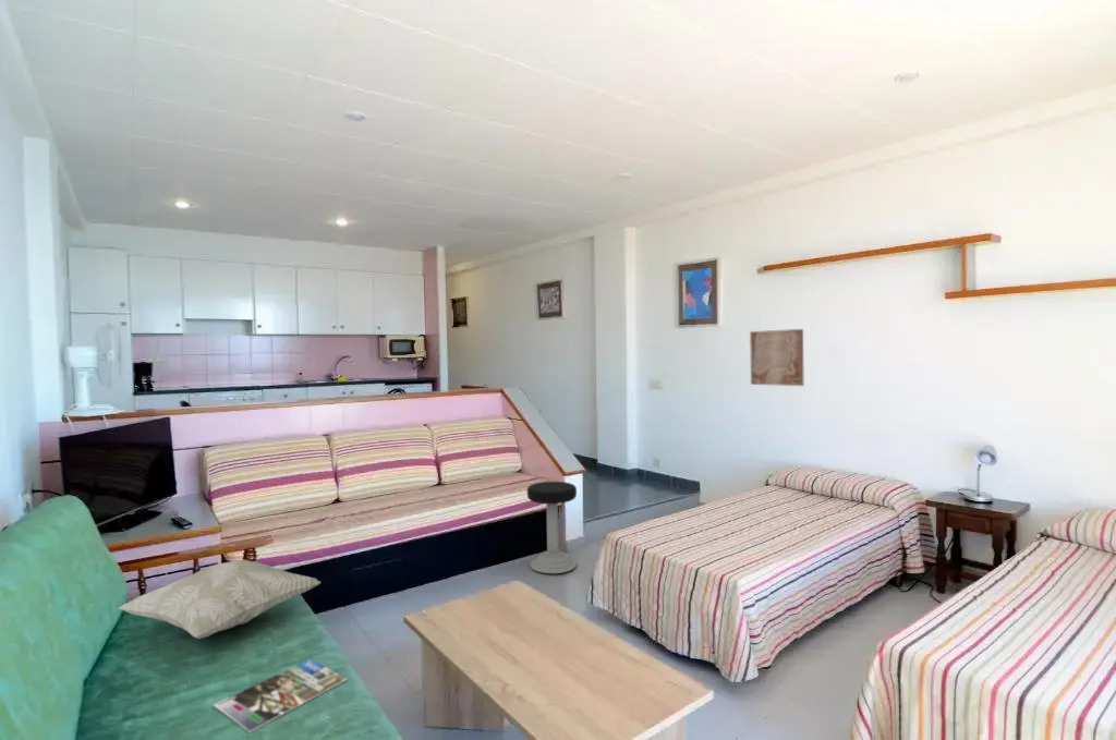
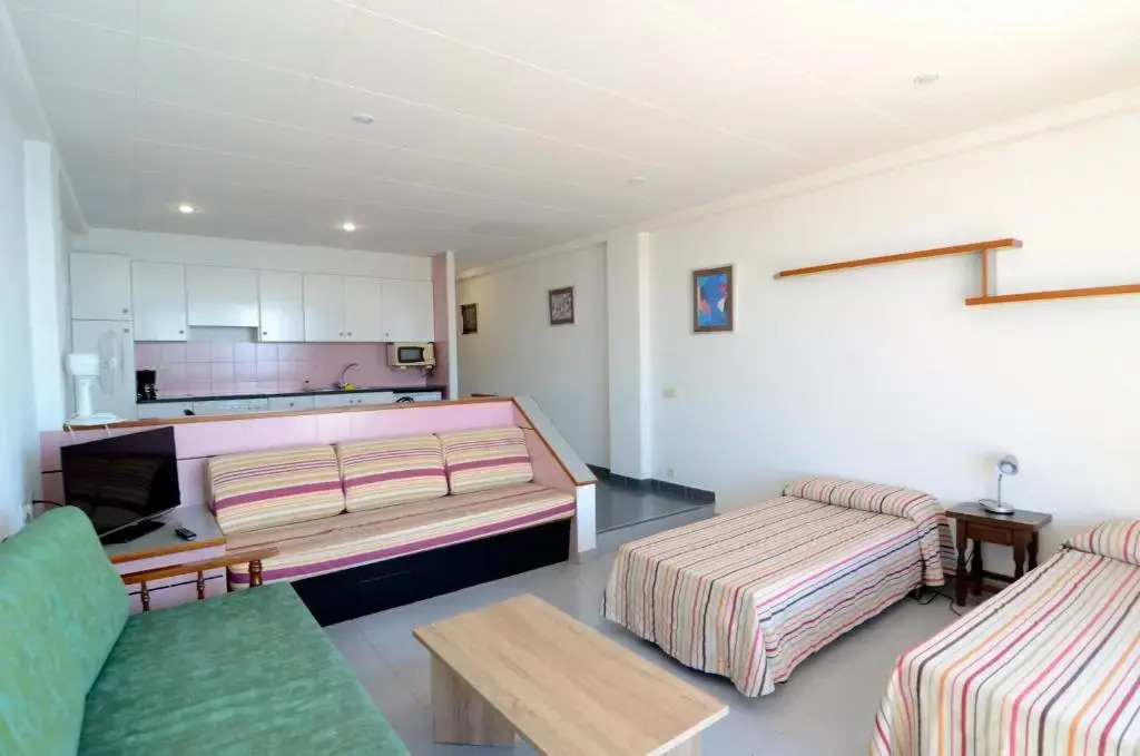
- decorative pillow [118,559,322,640]
- stool [526,481,578,574]
- magazine [213,658,349,733]
- wall art [749,328,805,387]
